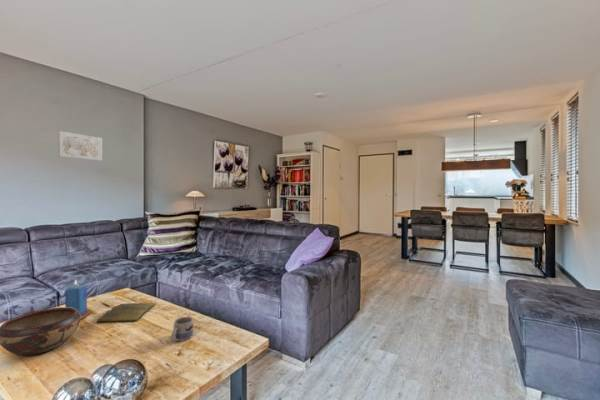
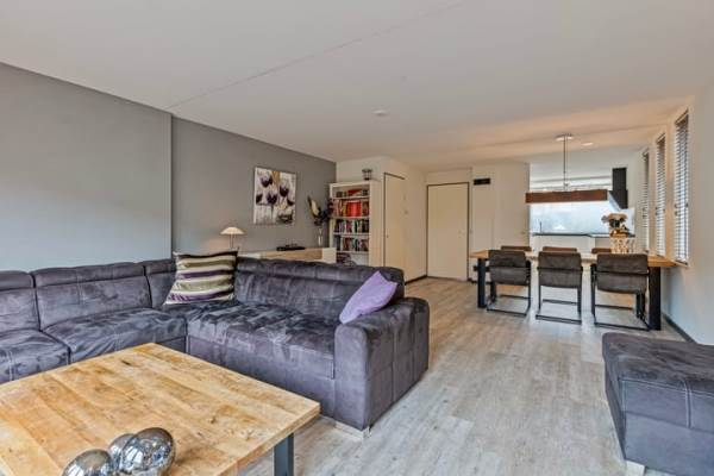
- book [96,302,157,323]
- decorative bowl [0,306,81,356]
- mug [171,316,194,342]
- candle [64,279,92,321]
- wall art [57,130,103,162]
